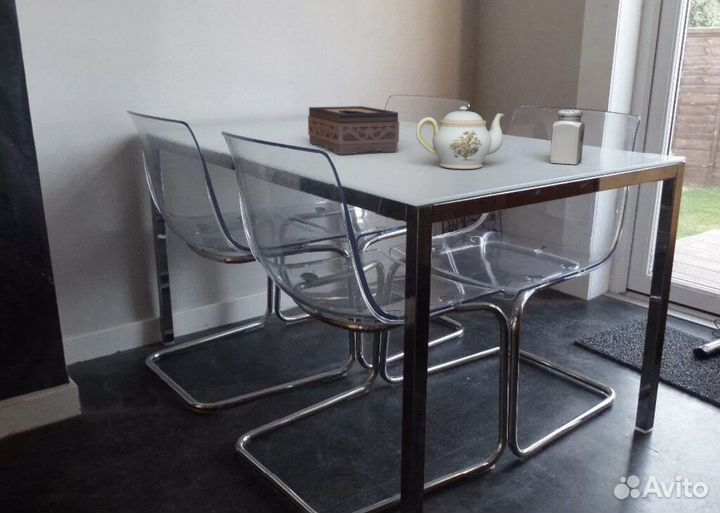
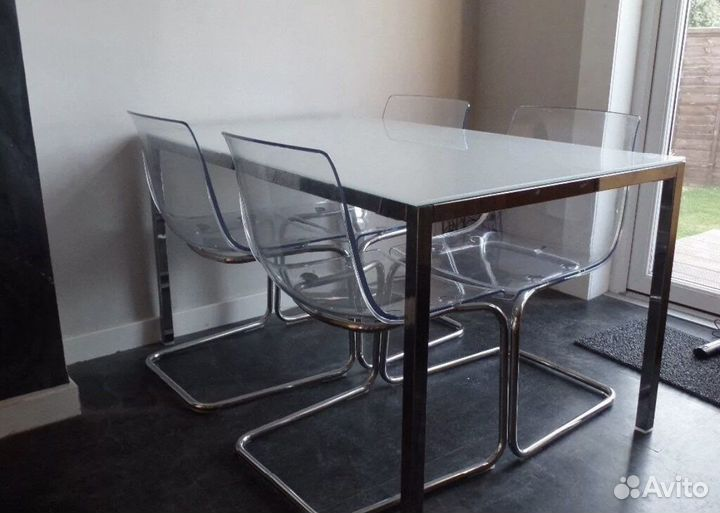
- tissue box [307,105,400,155]
- salt shaker [549,109,586,165]
- teapot [415,105,506,170]
